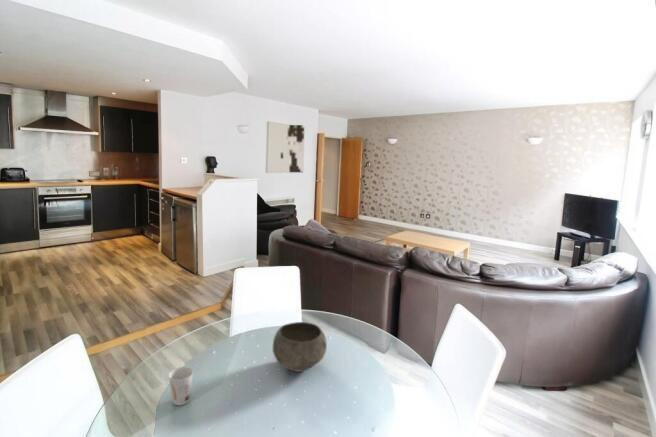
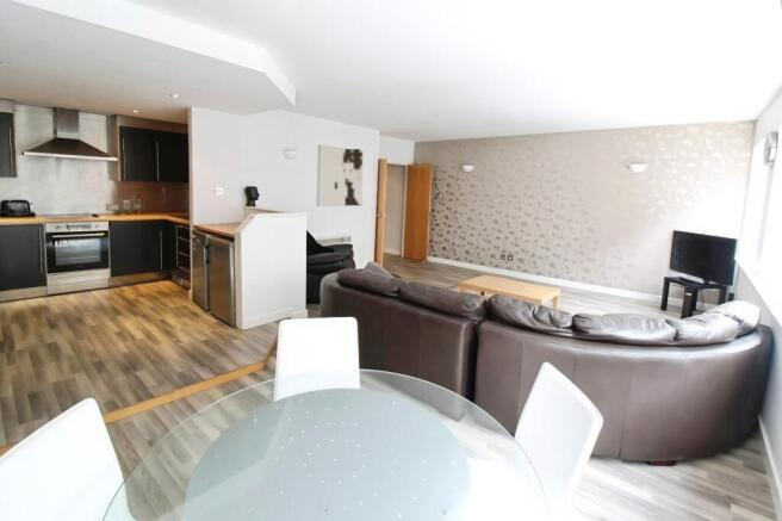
- cup [167,366,195,406]
- bowl [272,321,328,373]
